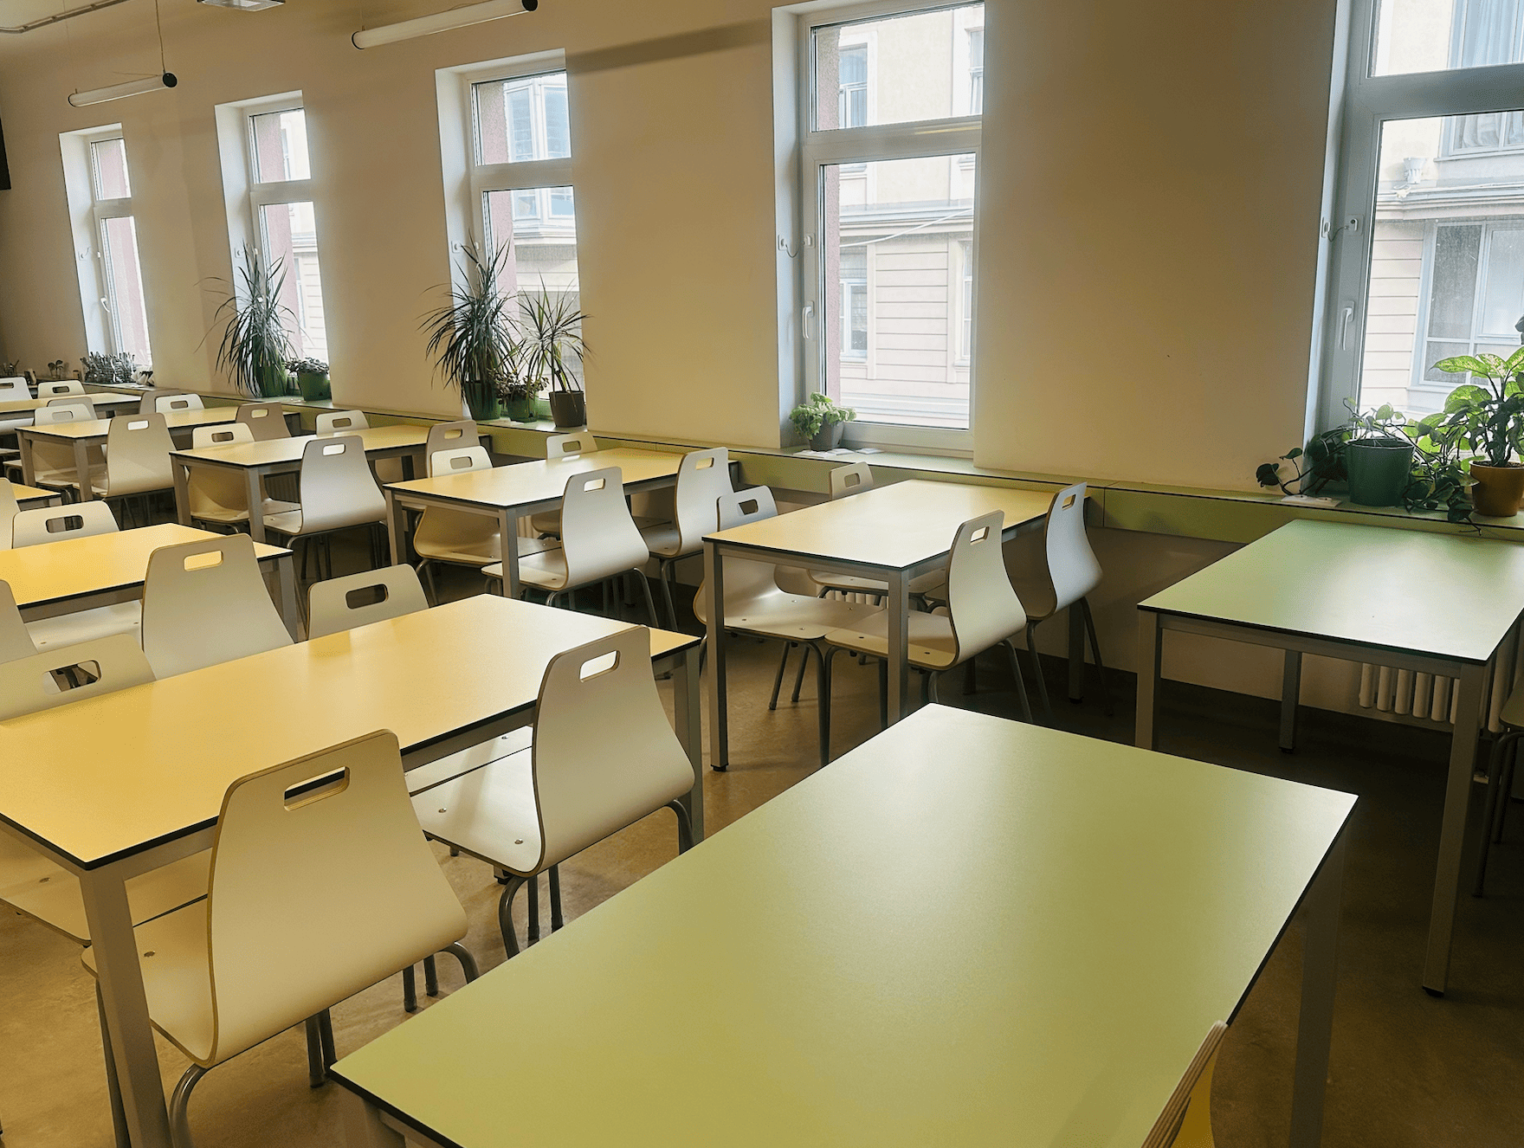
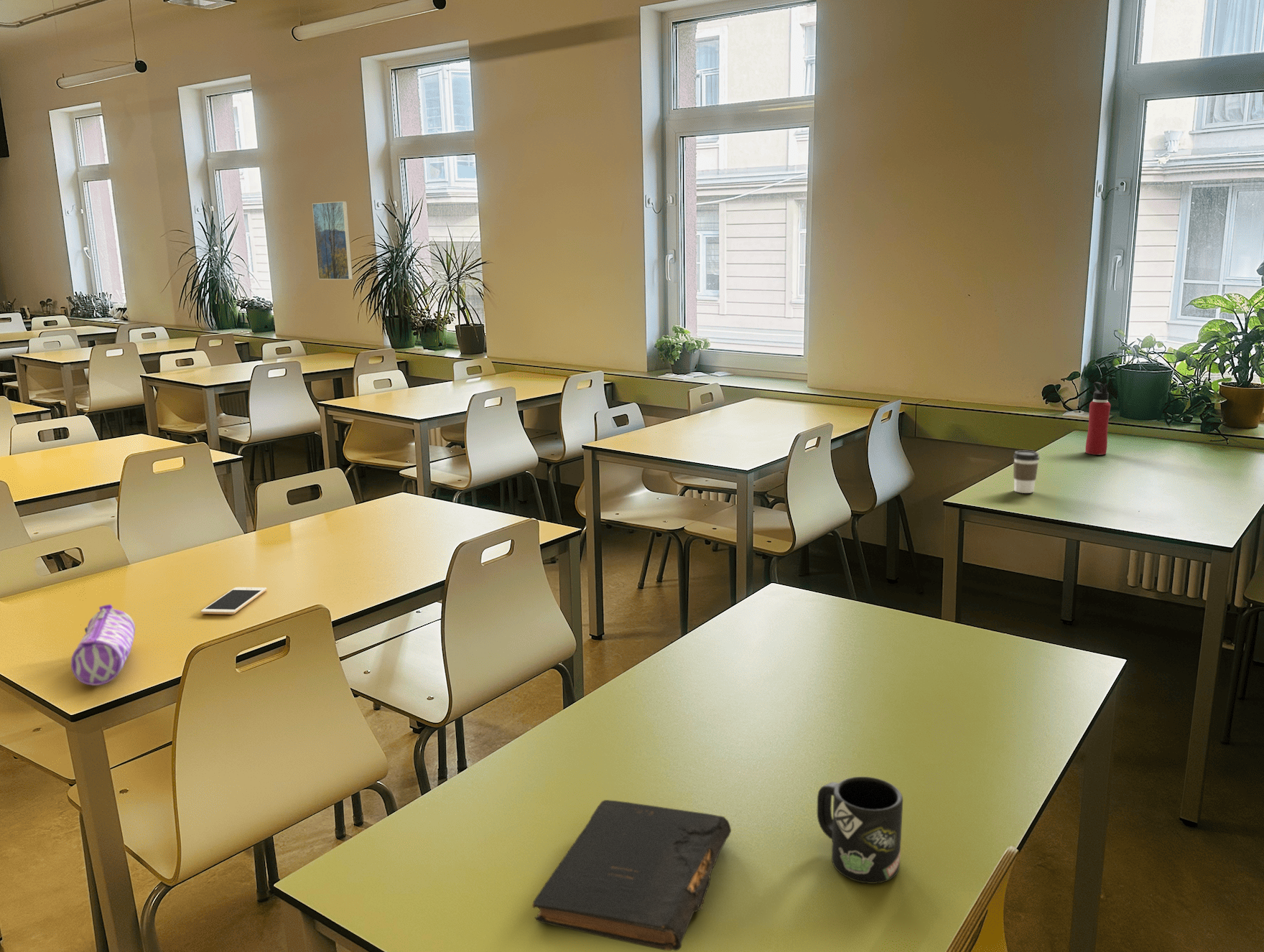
+ book [531,799,732,952]
+ cell phone [200,587,267,615]
+ water bottle [1085,381,1111,455]
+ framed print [312,200,353,280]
+ pencil case [70,604,136,686]
+ mug [817,776,903,885]
+ coffee cup [1013,450,1041,494]
